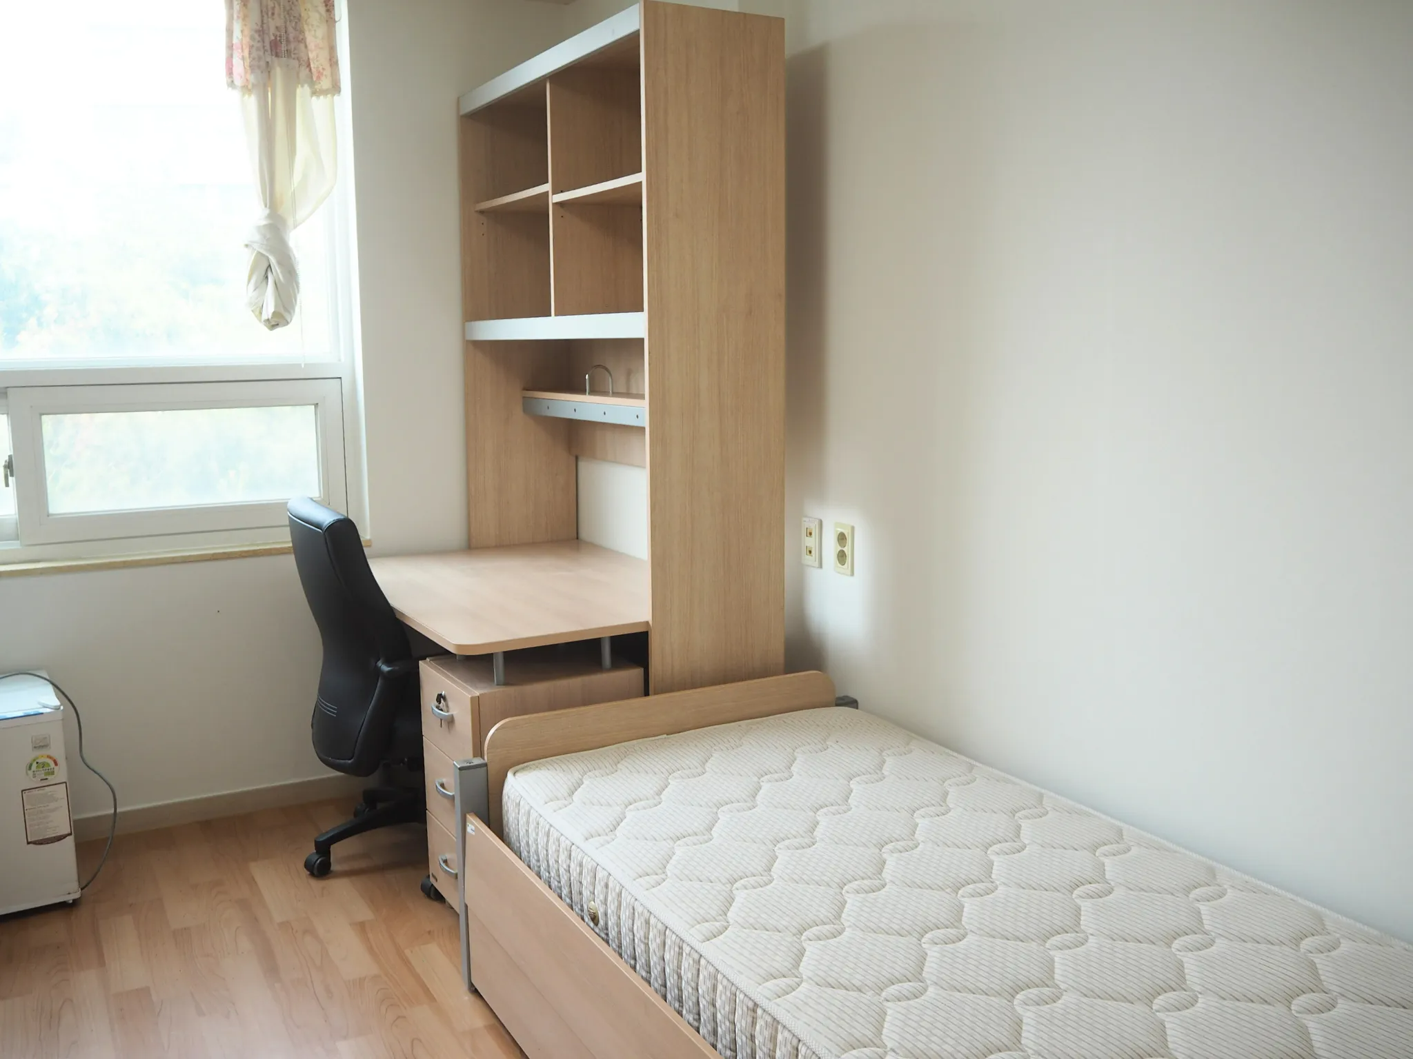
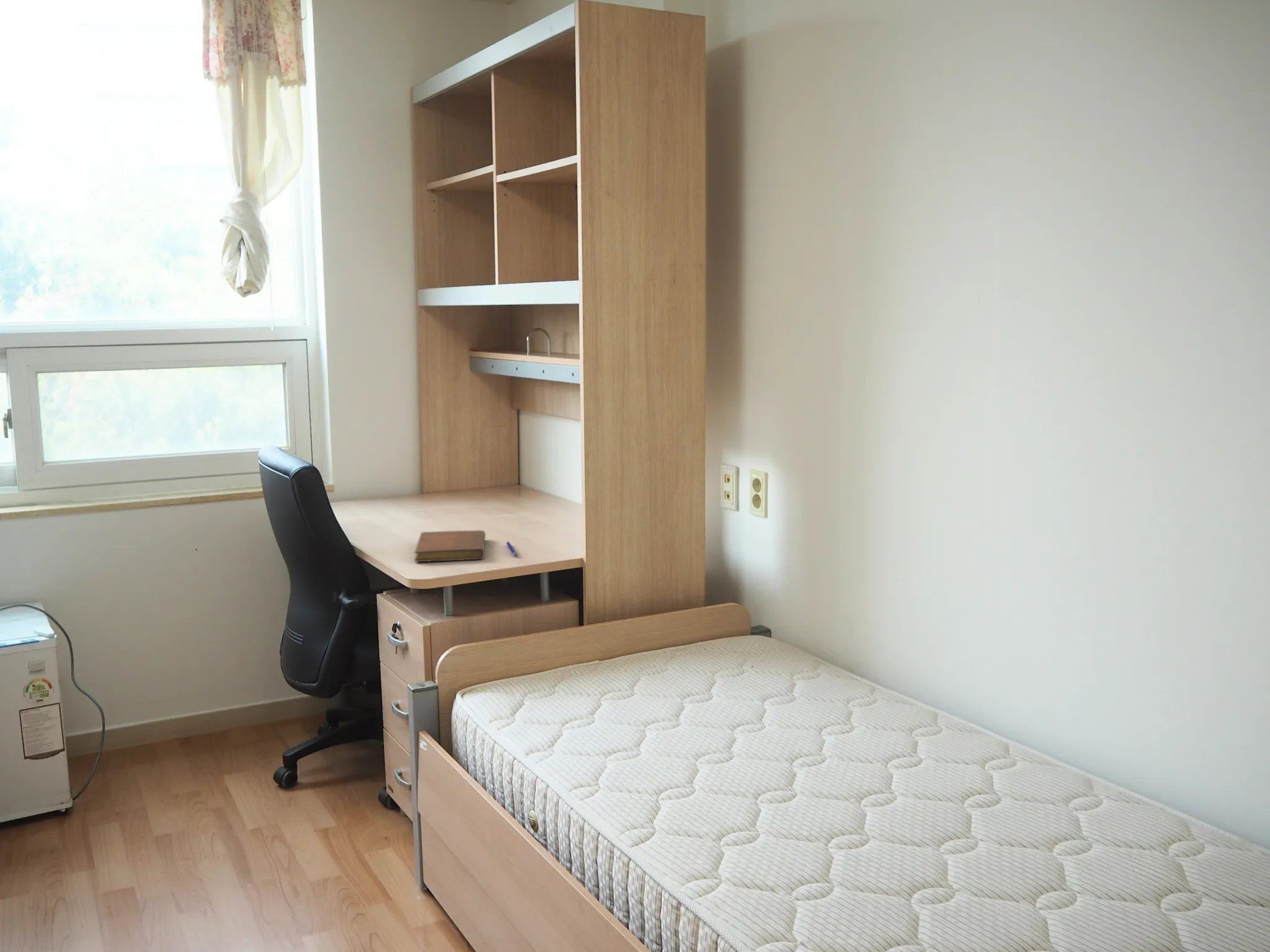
+ pen [505,541,518,557]
+ notebook [414,530,486,562]
